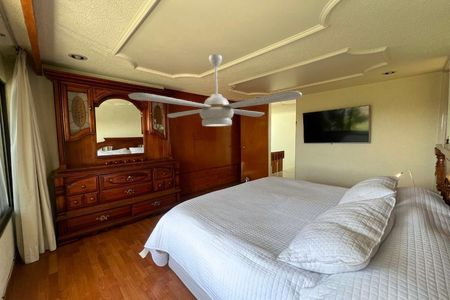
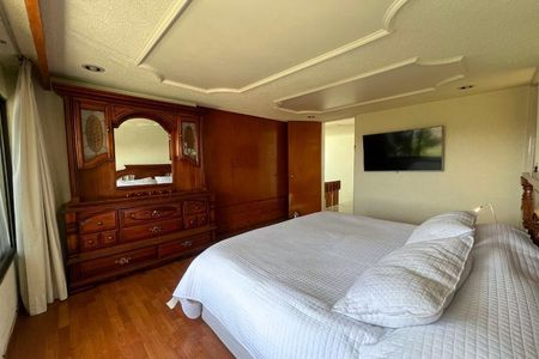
- ceiling fan [127,53,303,127]
